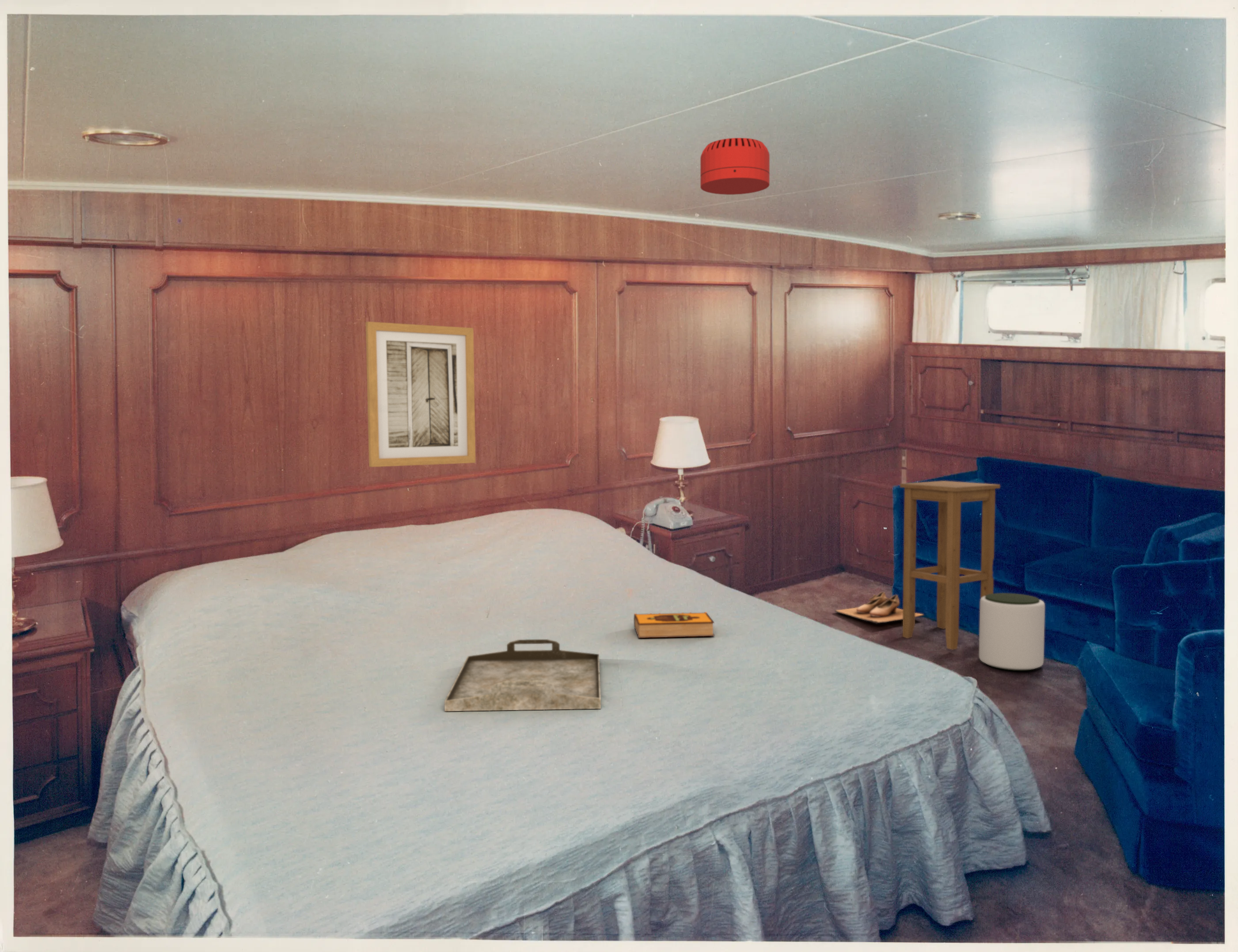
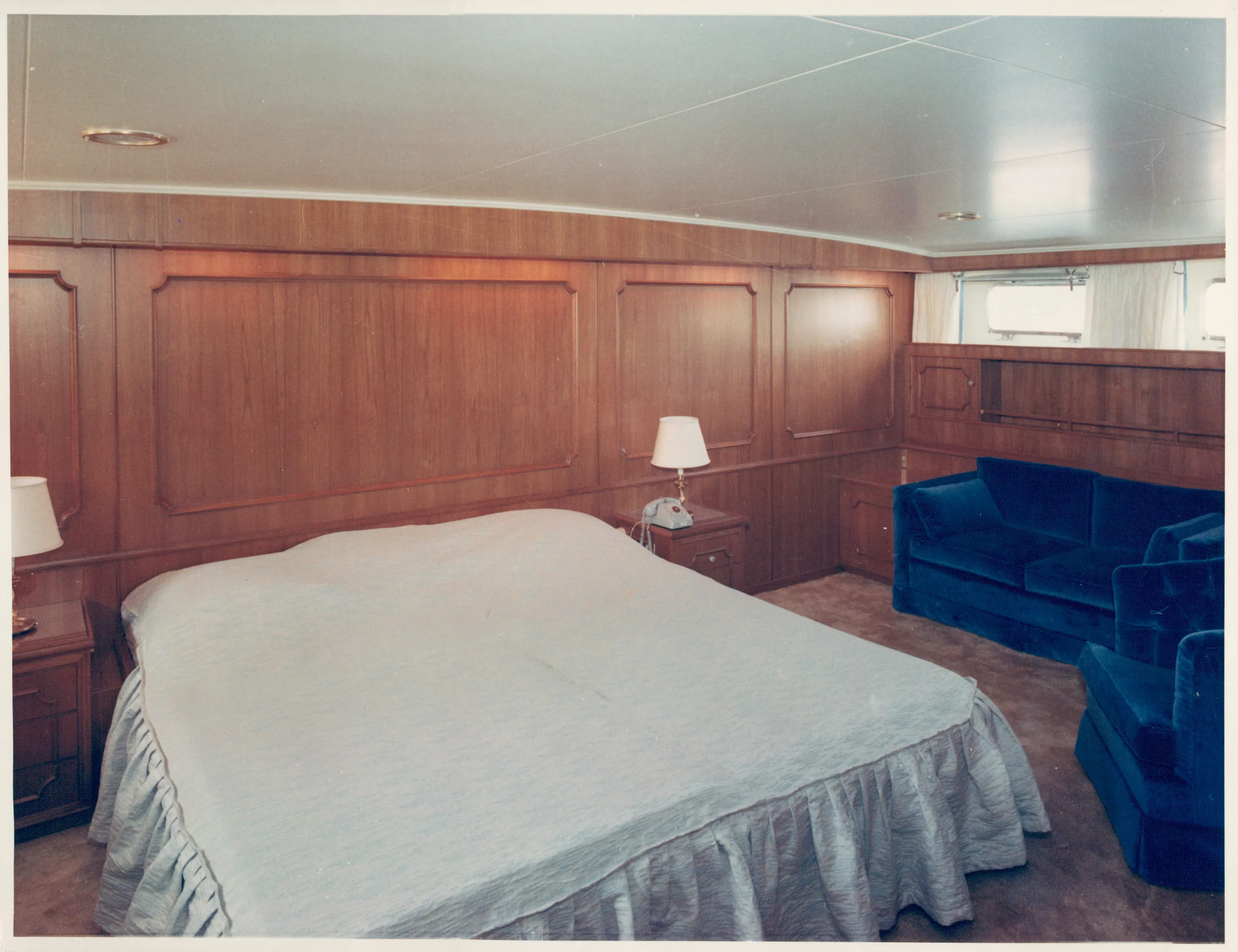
- smoke detector [700,137,770,195]
- hardback book [633,611,715,638]
- serving tray [444,639,601,712]
- wall art [365,321,476,467]
- plant pot [979,592,1045,671]
- stool [900,480,1001,650]
- shoe [834,592,925,624]
